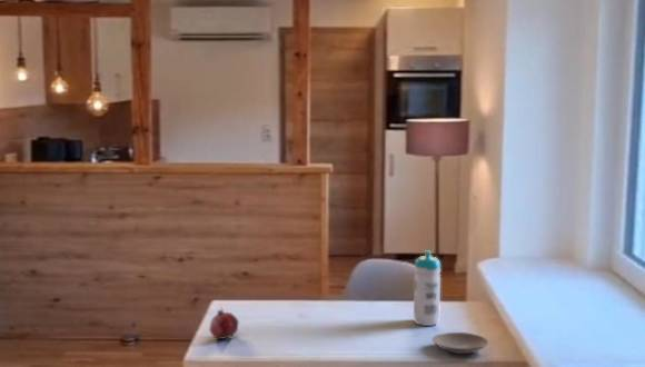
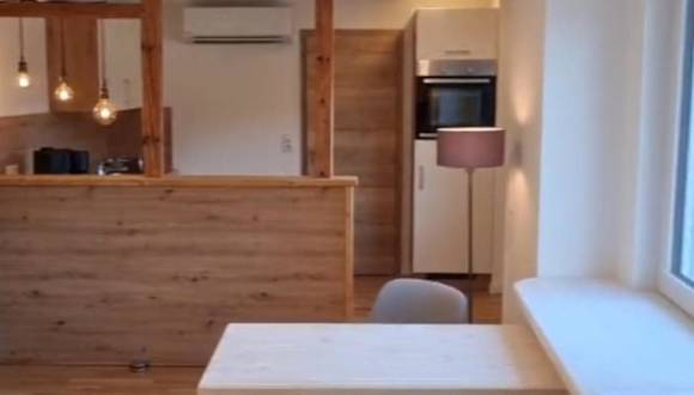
- water bottle [413,249,441,327]
- plate [431,331,489,355]
- fruit [208,307,240,340]
